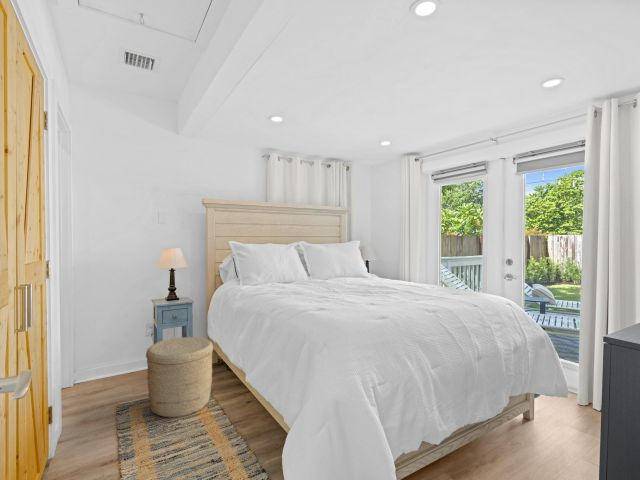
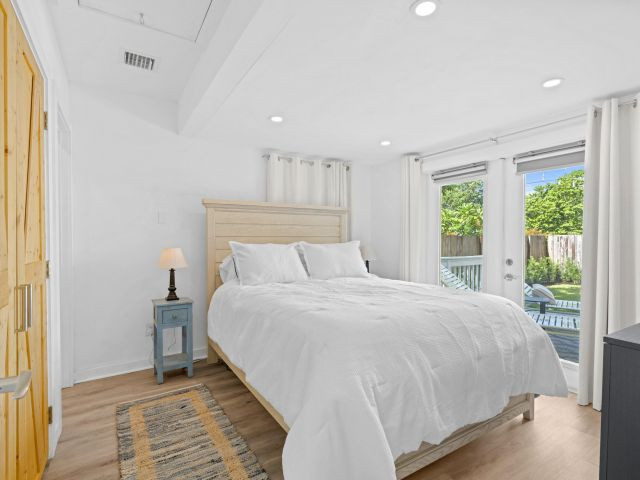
- woven basket [145,336,214,419]
